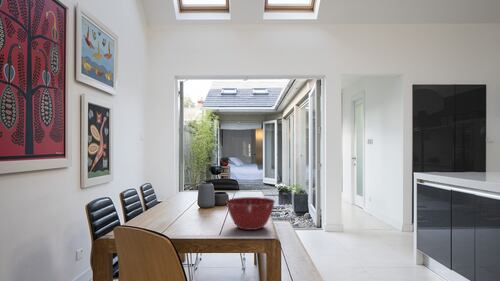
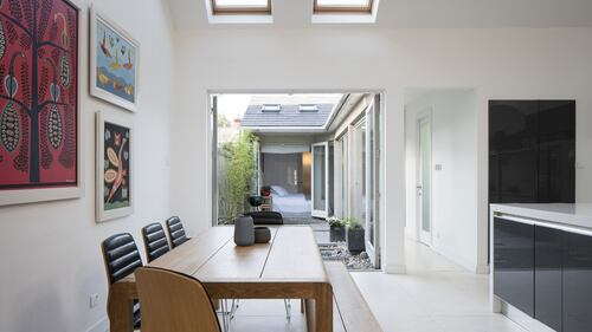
- mixing bowl [225,196,276,231]
